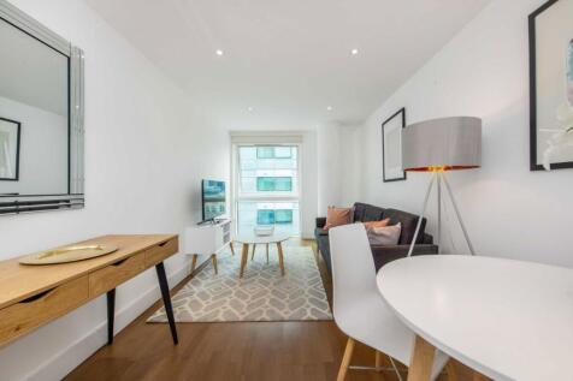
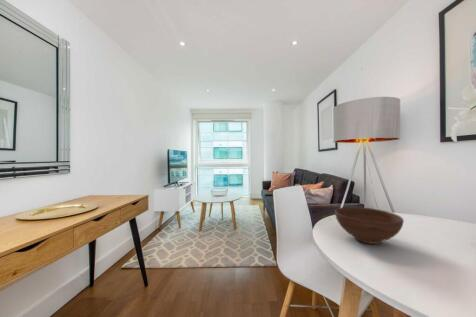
+ bowl [334,206,405,245]
